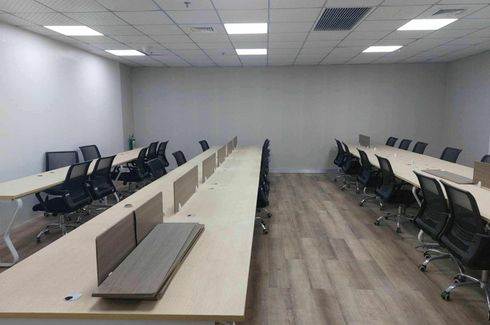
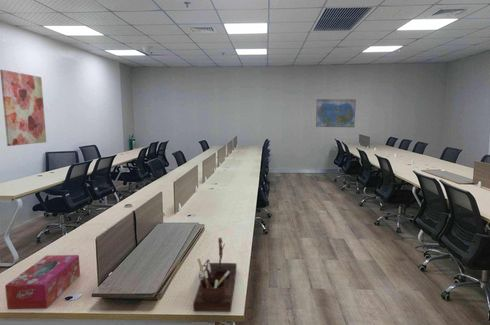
+ tissue box [4,254,81,310]
+ wall art [0,69,47,147]
+ world map [315,98,357,128]
+ desk organizer [192,237,238,313]
